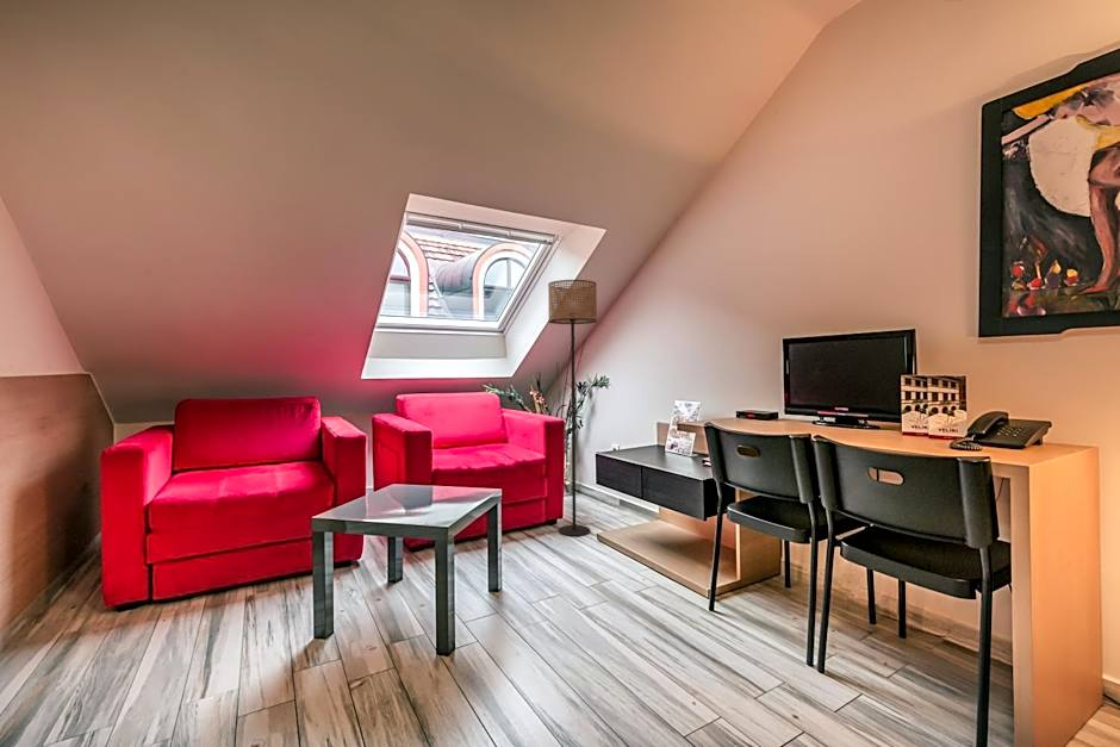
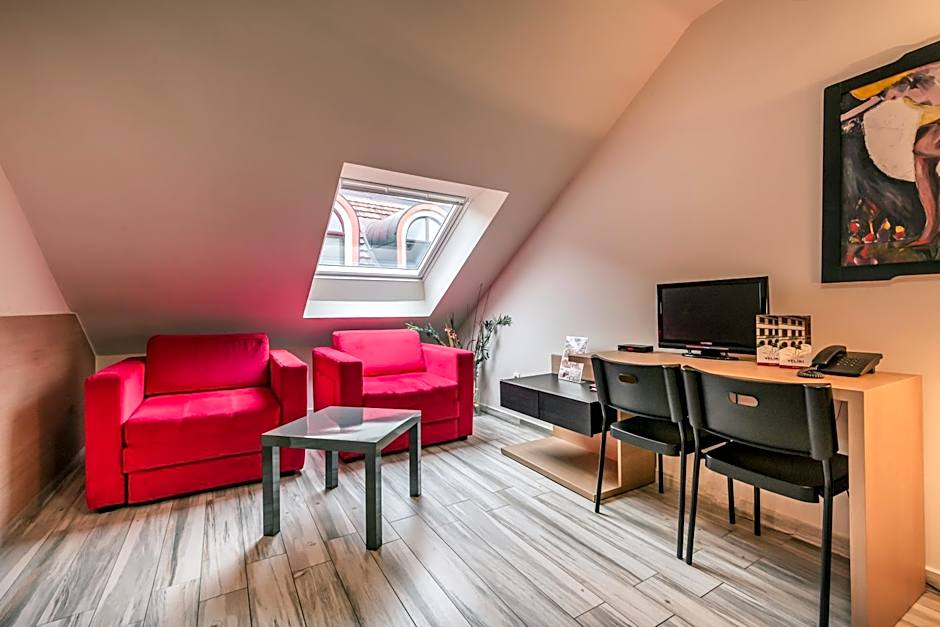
- floor lamp [547,279,598,537]
